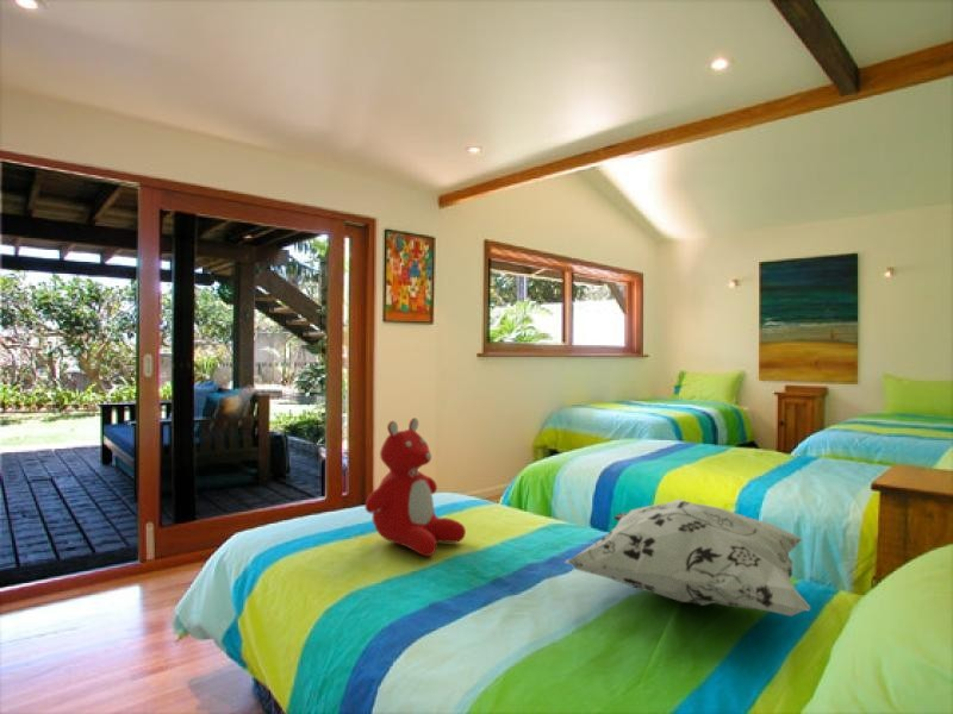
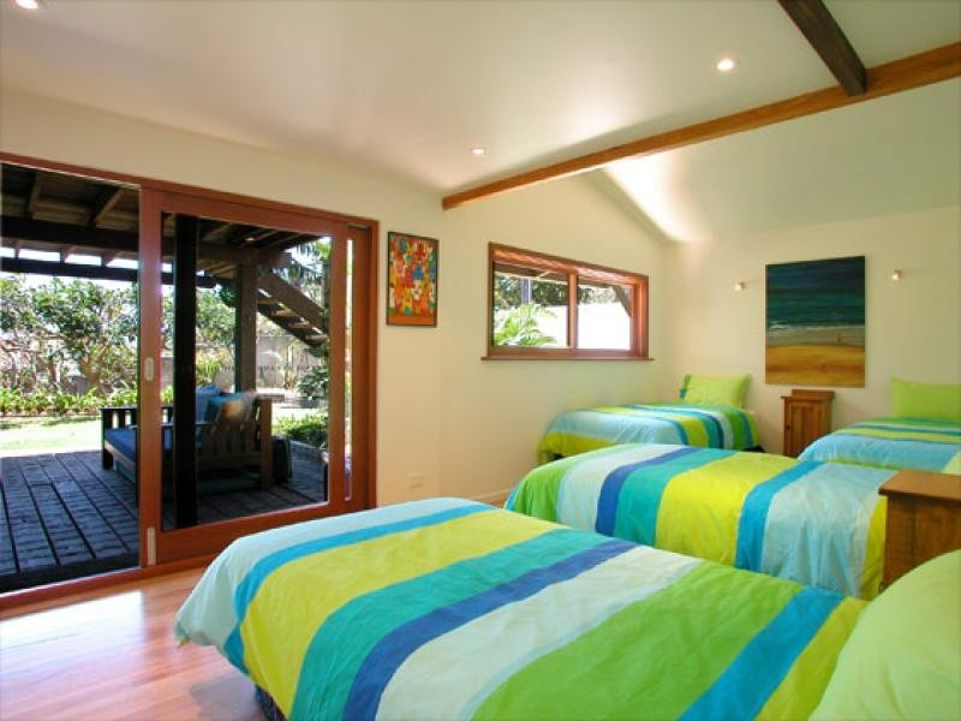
- decorative pillow [563,499,811,618]
- teddy bear [363,416,467,557]
